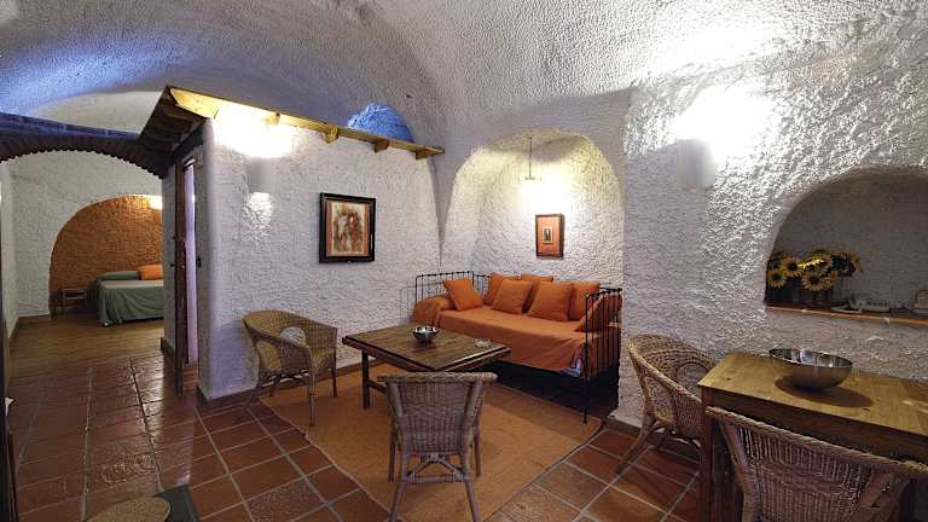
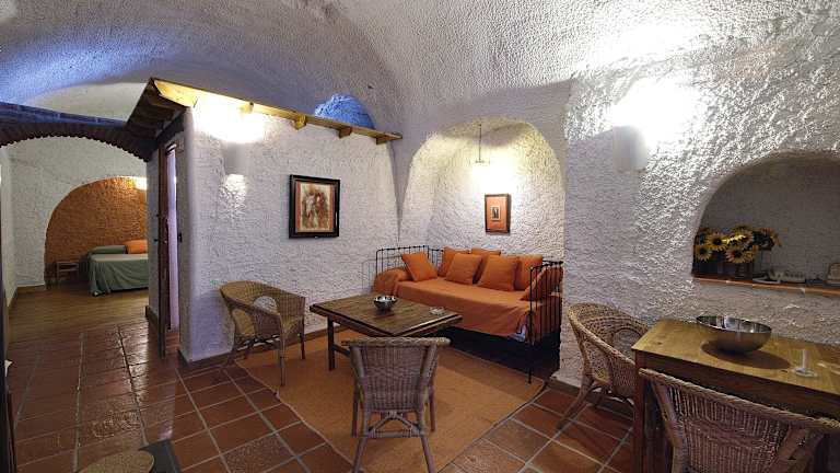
+ lamp base [782,348,818,378]
